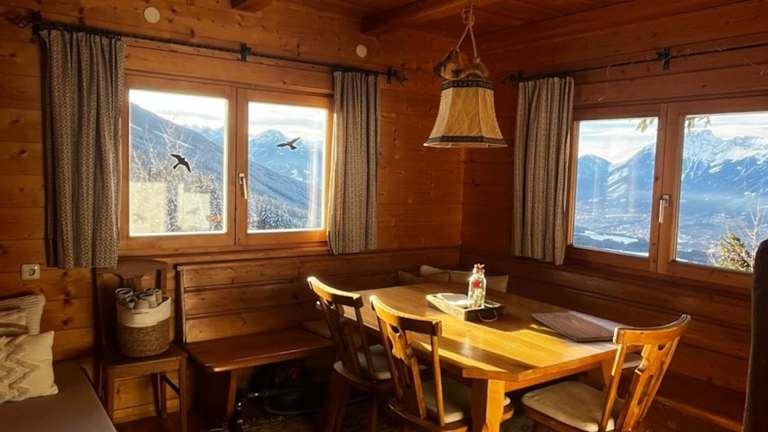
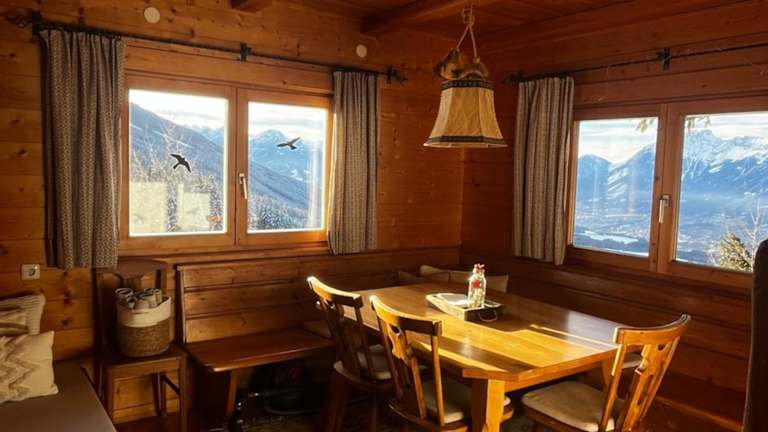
- cutting board [531,312,615,342]
